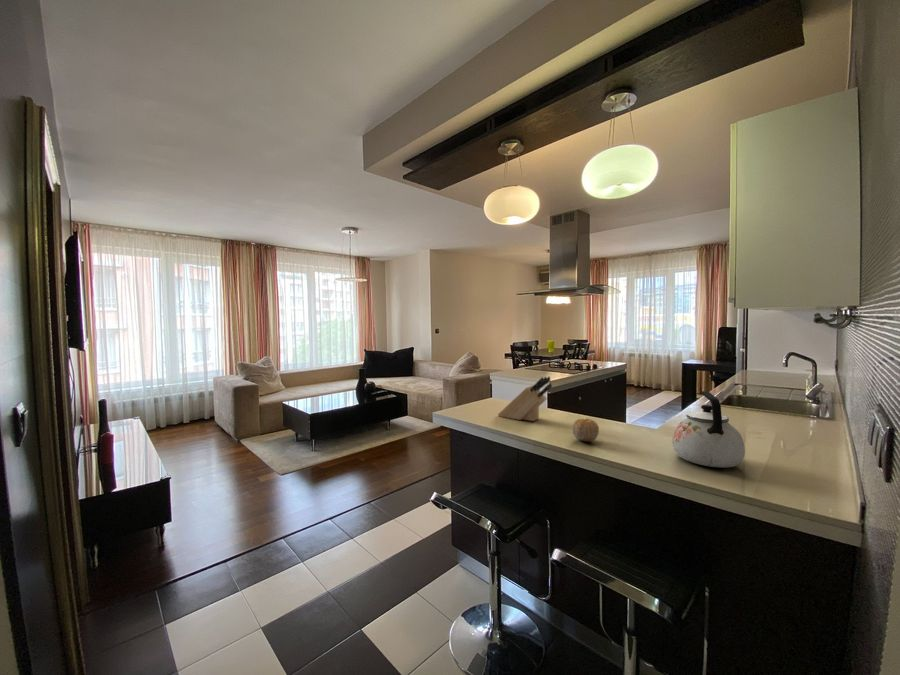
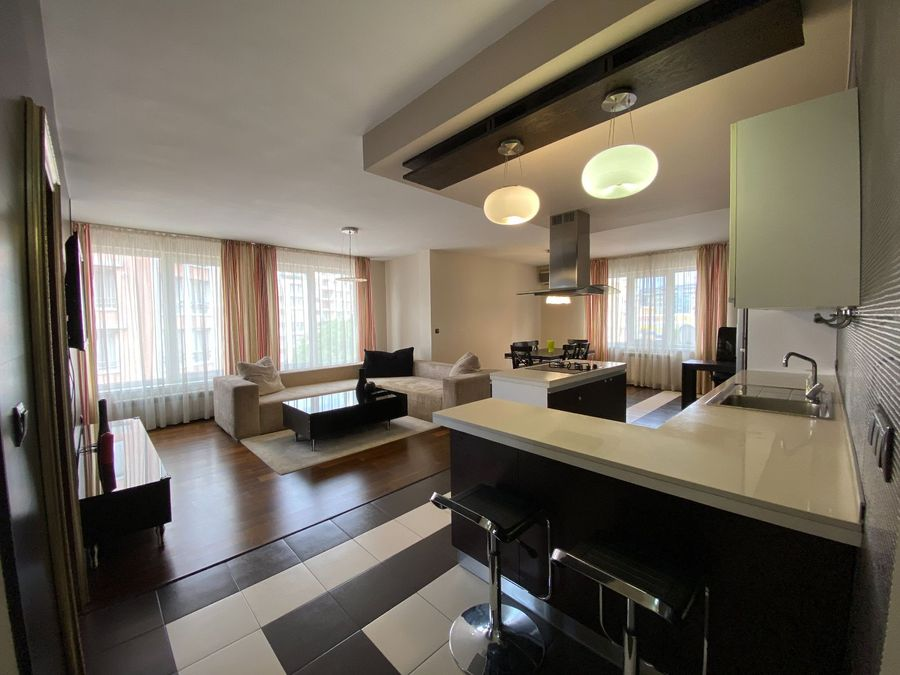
- fruit [571,418,600,443]
- kettle [671,390,746,469]
- knife block [497,375,553,422]
